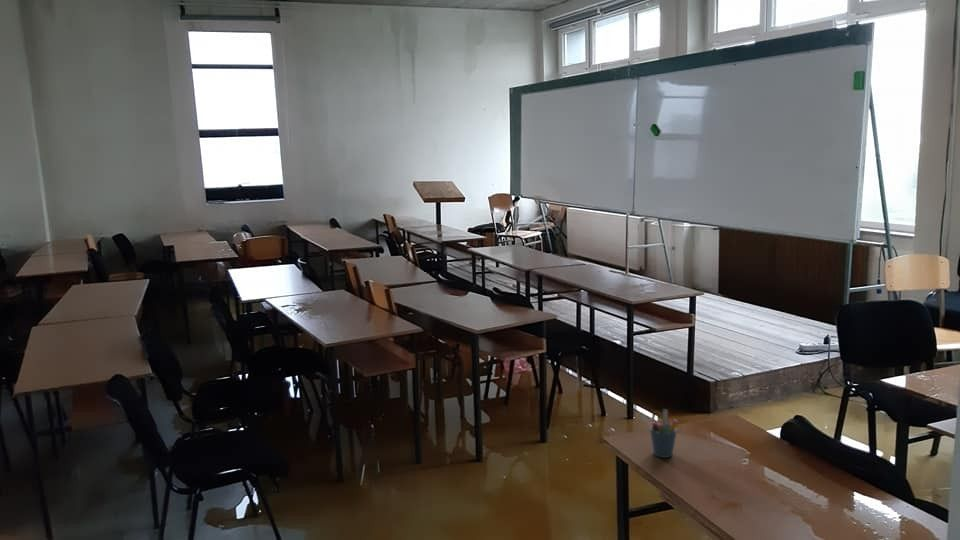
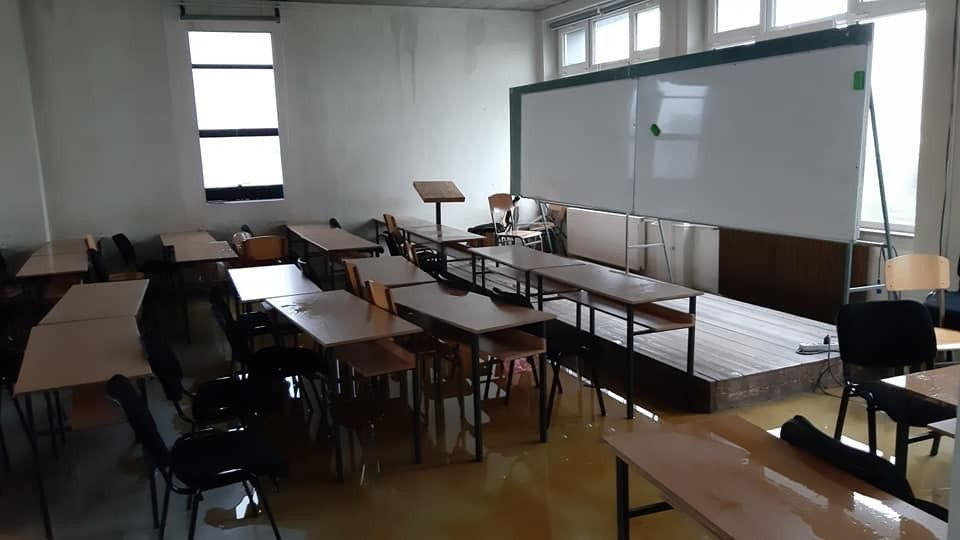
- pen holder [649,408,679,459]
